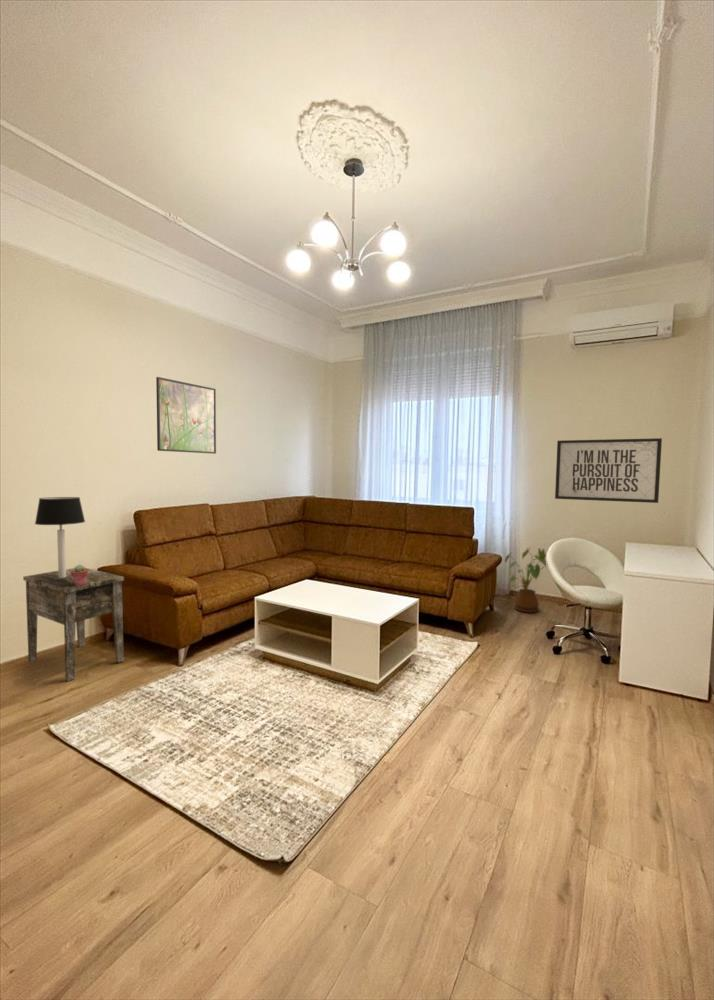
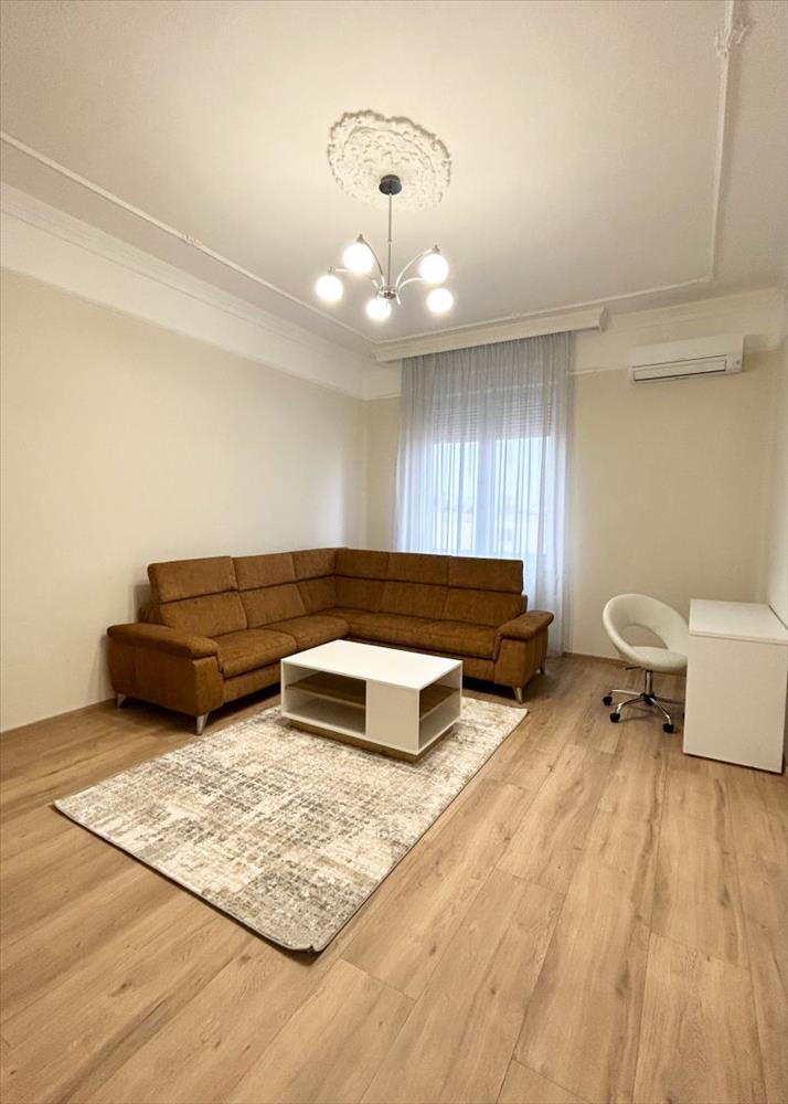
- house plant [504,547,548,614]
- potted succulent [70,563,89,586]
- mirror [554,437,663,504]
- side table [22,567,125,682]
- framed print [155,376,217,455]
- table lamp [34,496,86,578]
